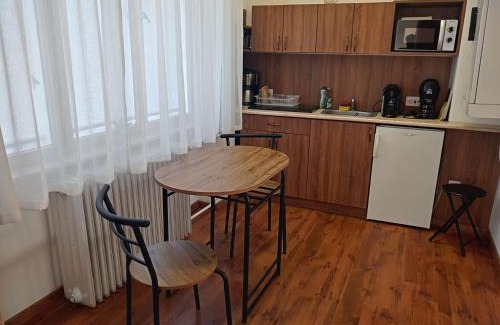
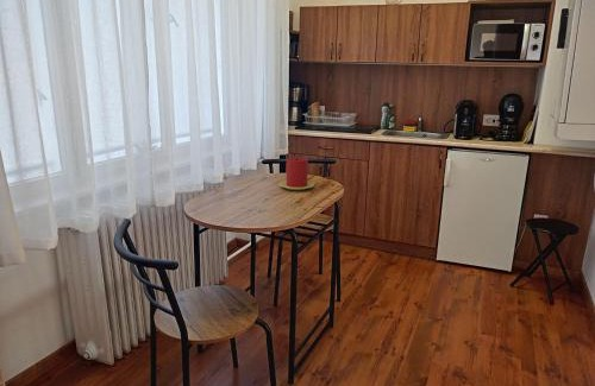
+ candle [278,157,315,191]
